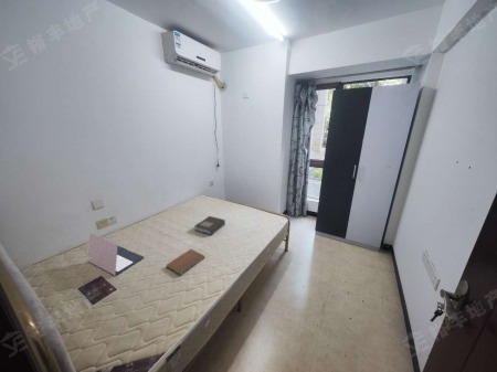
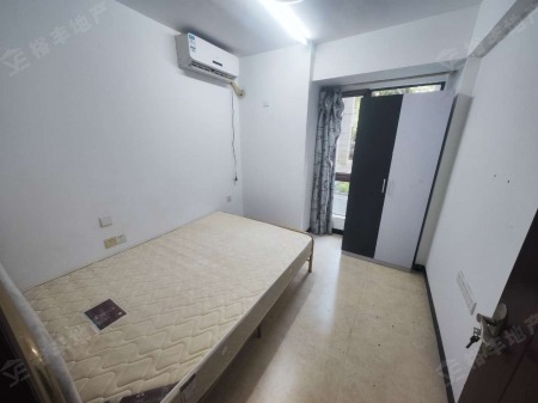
- laptop [86,232,145,277]
- book [193,215,226,236]
- notebook [165,248,205,277]
